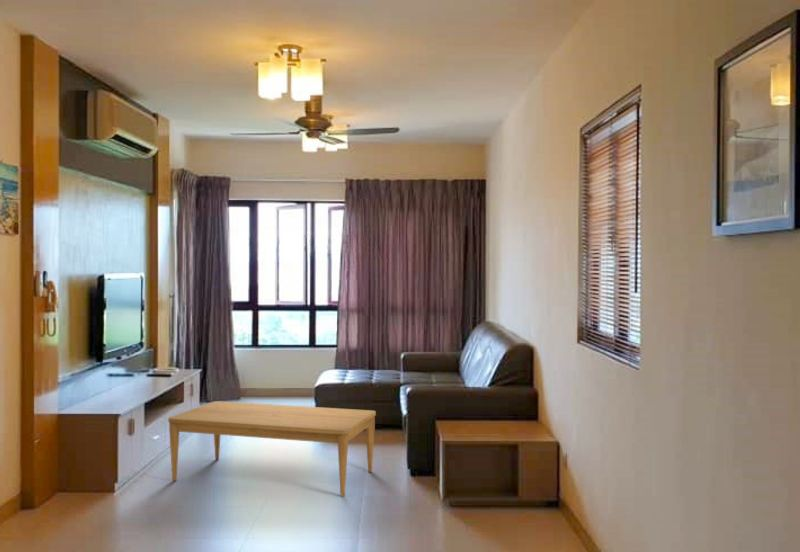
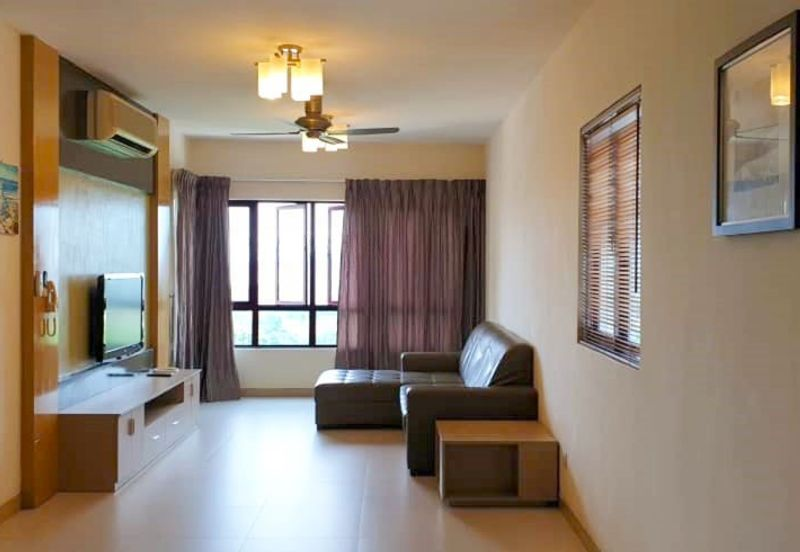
- coffee table [167,400,377,498]
